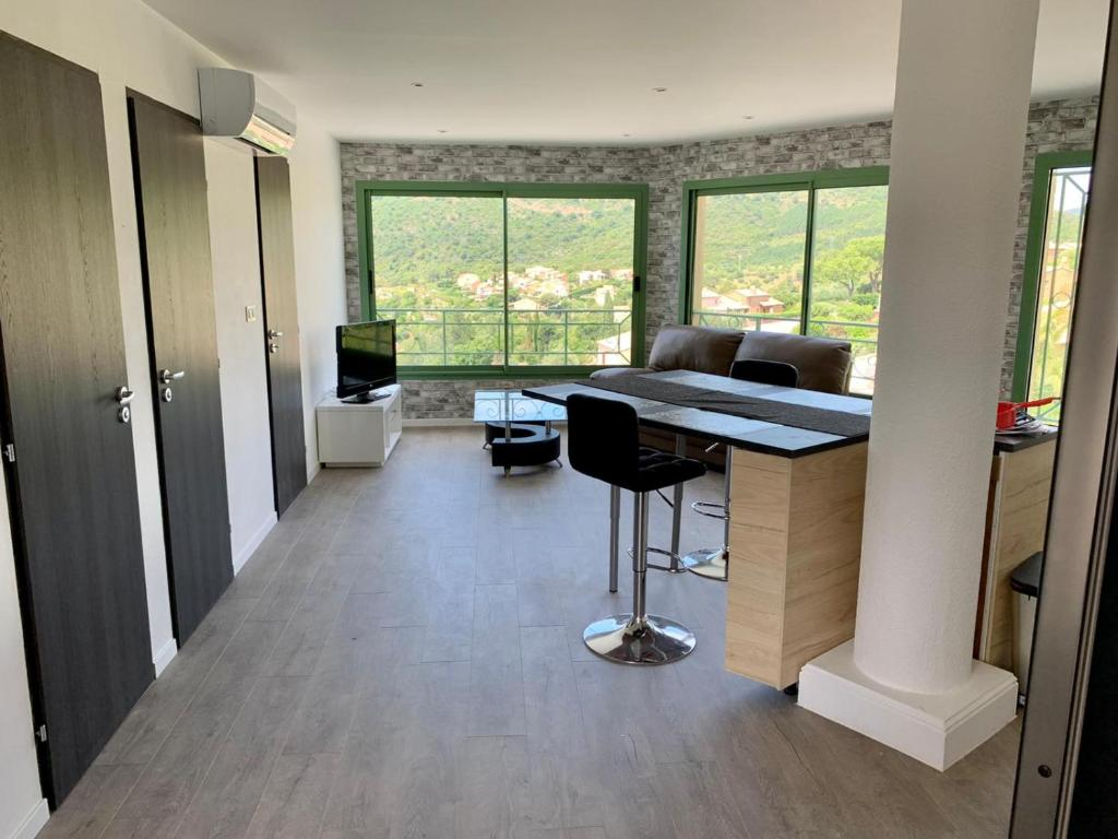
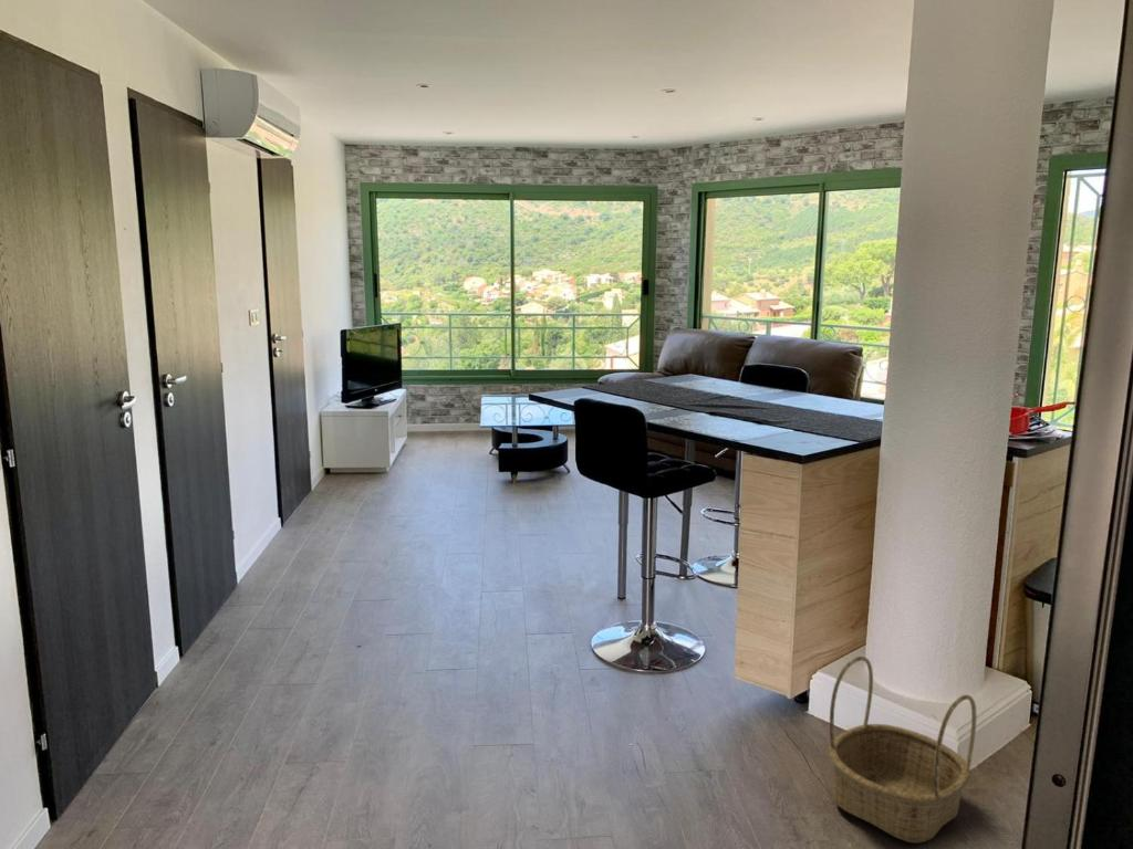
+ basket [828,656,978,845]
